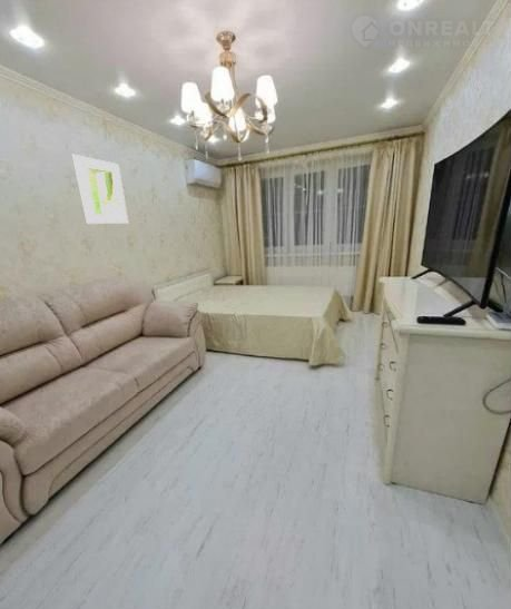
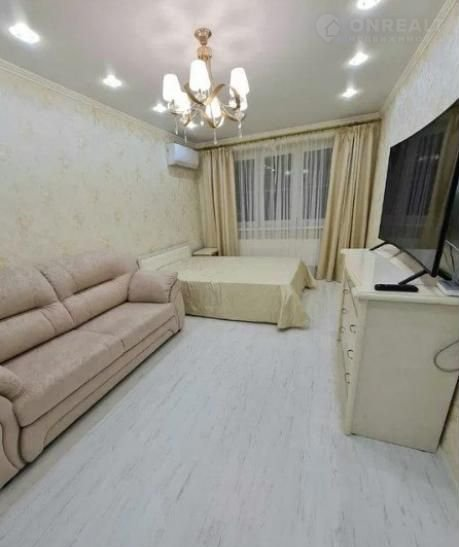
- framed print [70,154,129,225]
